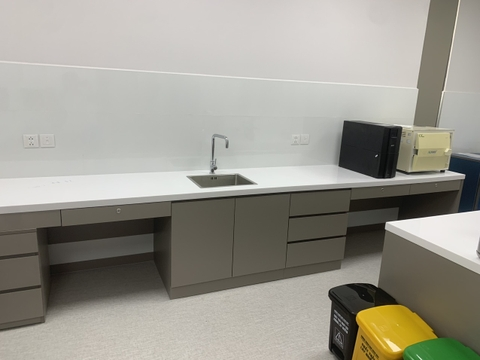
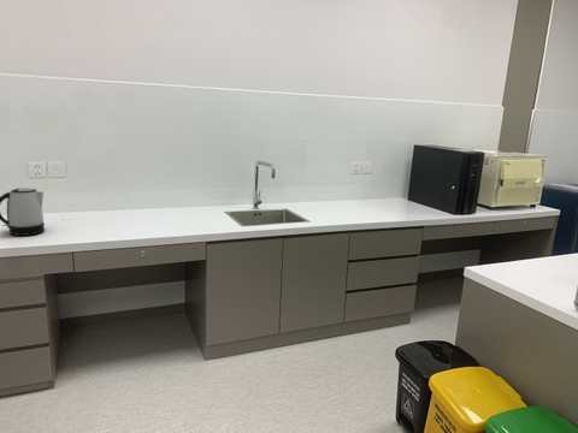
+ kettle [0,186,46,237]
